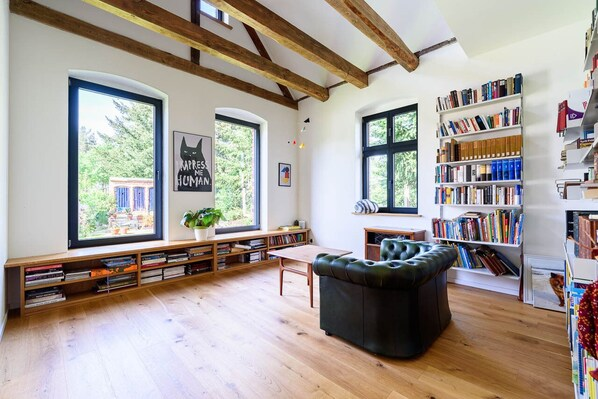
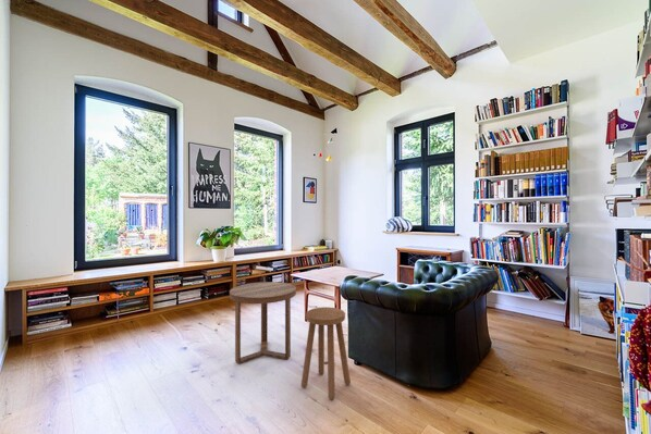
+ side table [229,281,297,365]
+ stool [300,306,352,400]
